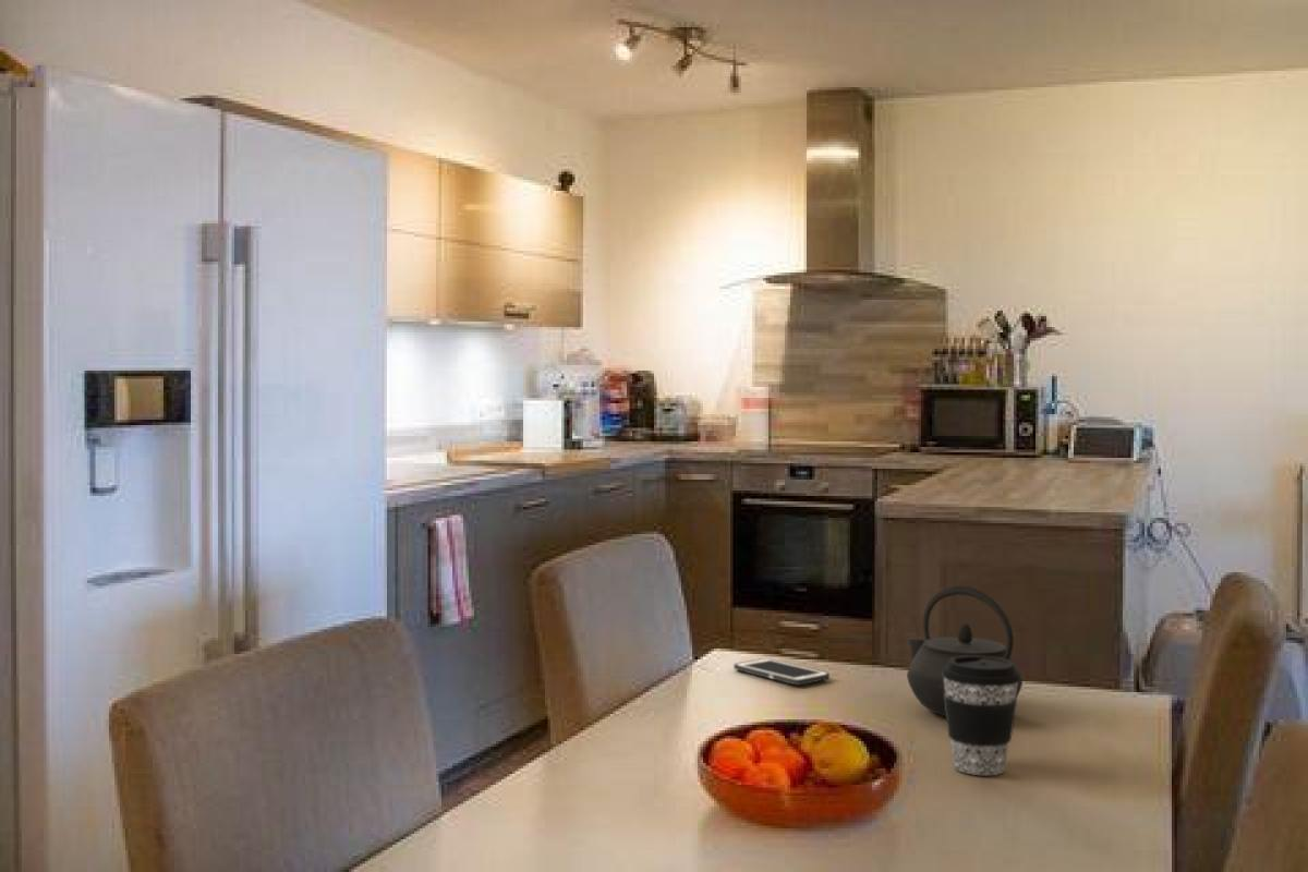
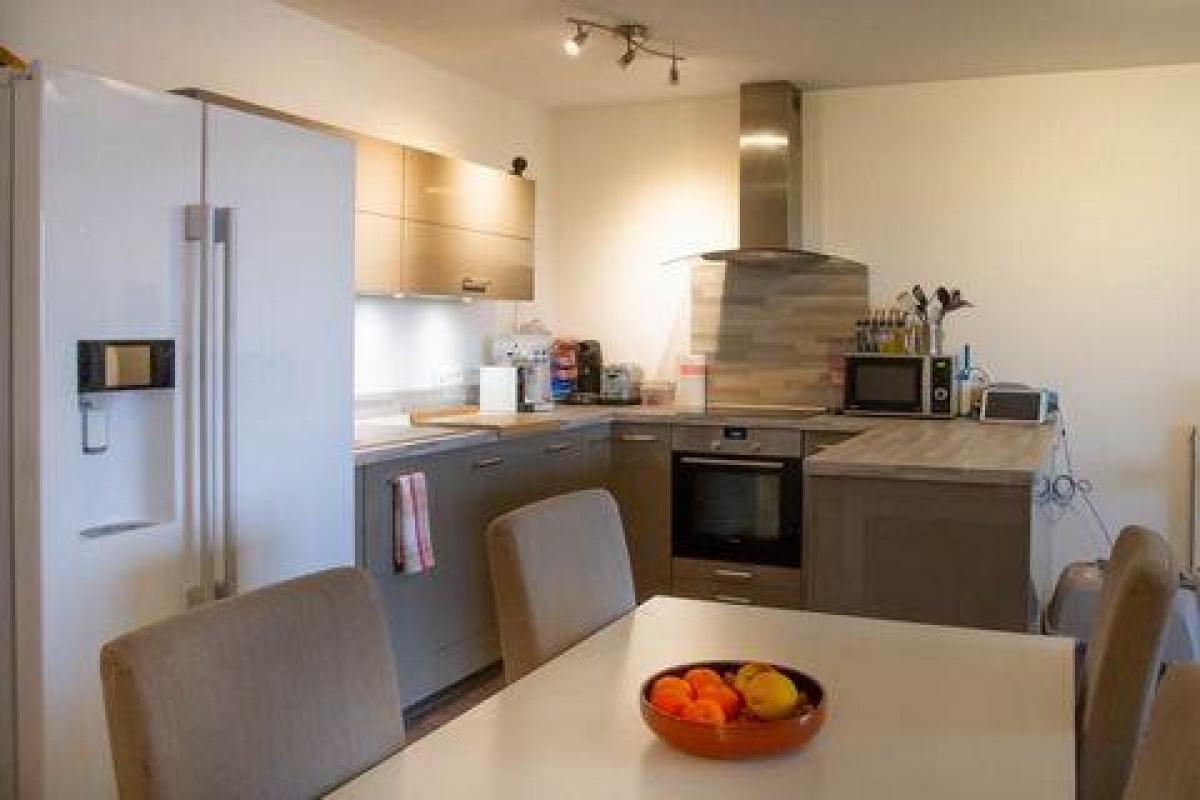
- kettle [906,584,1024,717]
- cell phone [732,657,831,686]
- coffee cup [942,656,1020,776]
